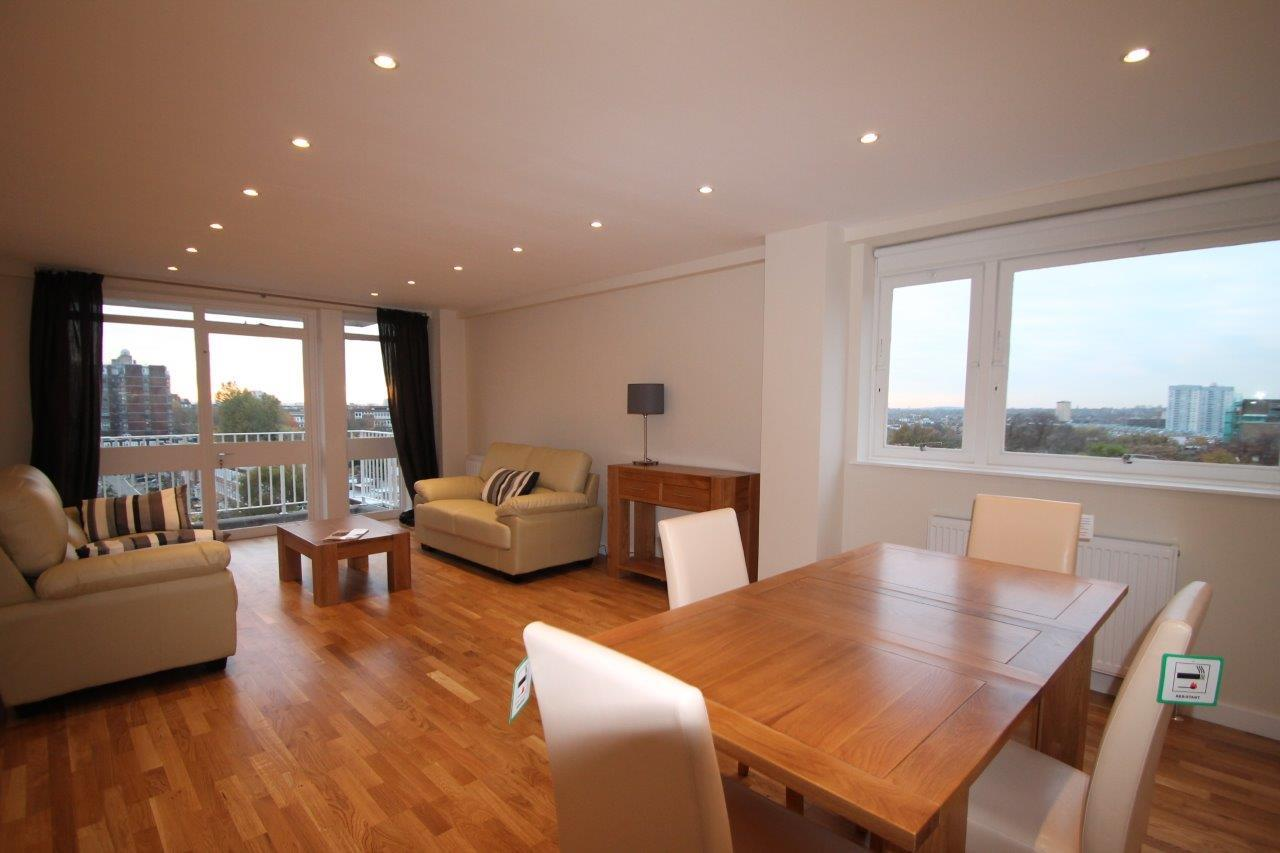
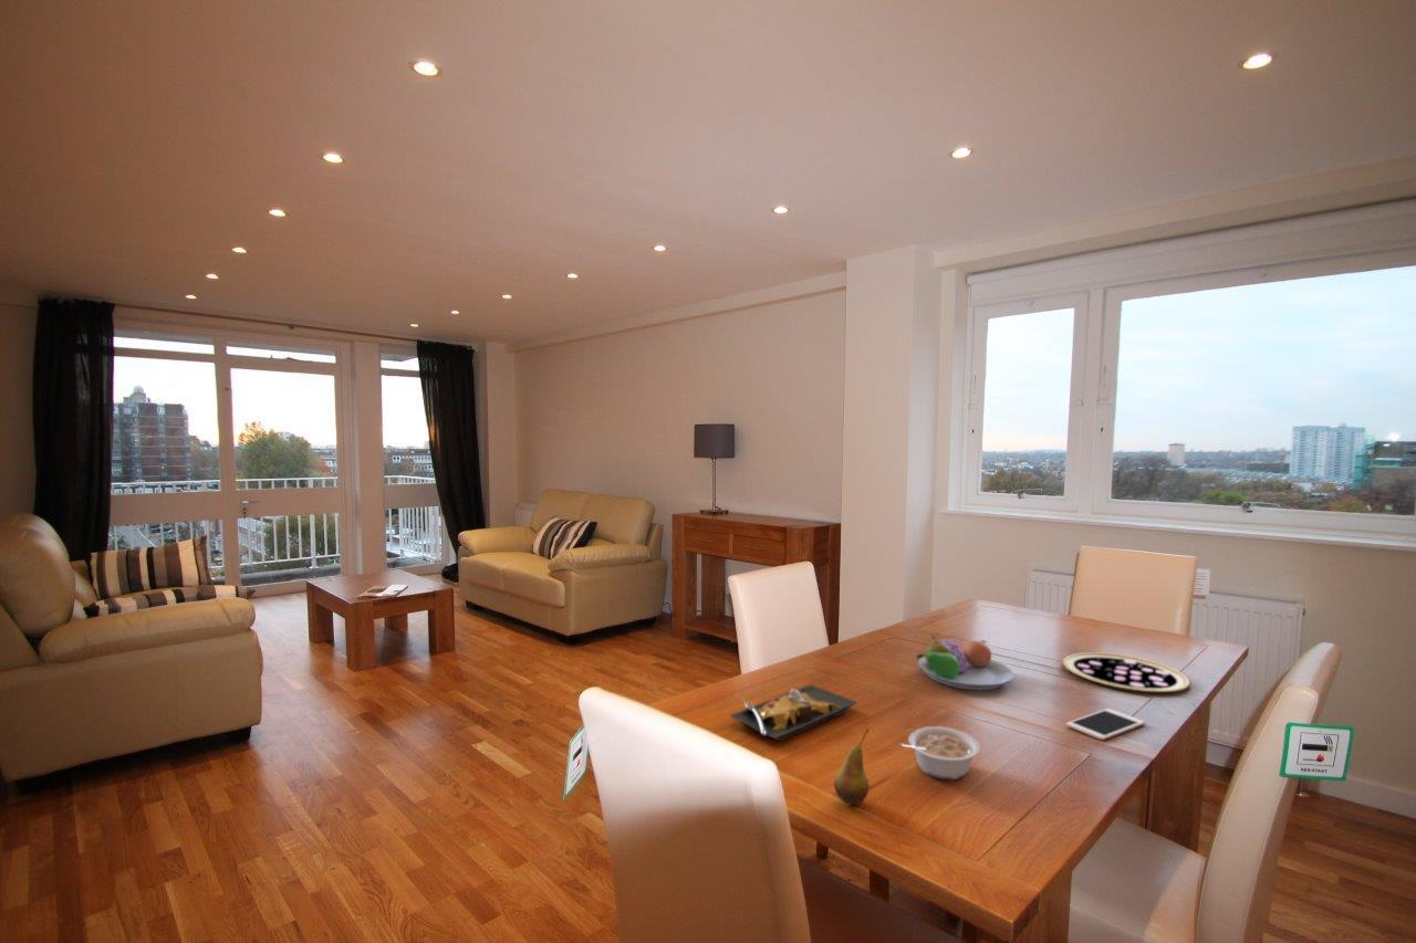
+ fruit [833,727,871,806]
+ fruit bowl [915,635,1014,691]
+ plate [728,683,858,742]
+ legume [898,725,981,780]
+ pizza [1062,651,1191,693]
+ cell phone [1065,708,1146,741]
